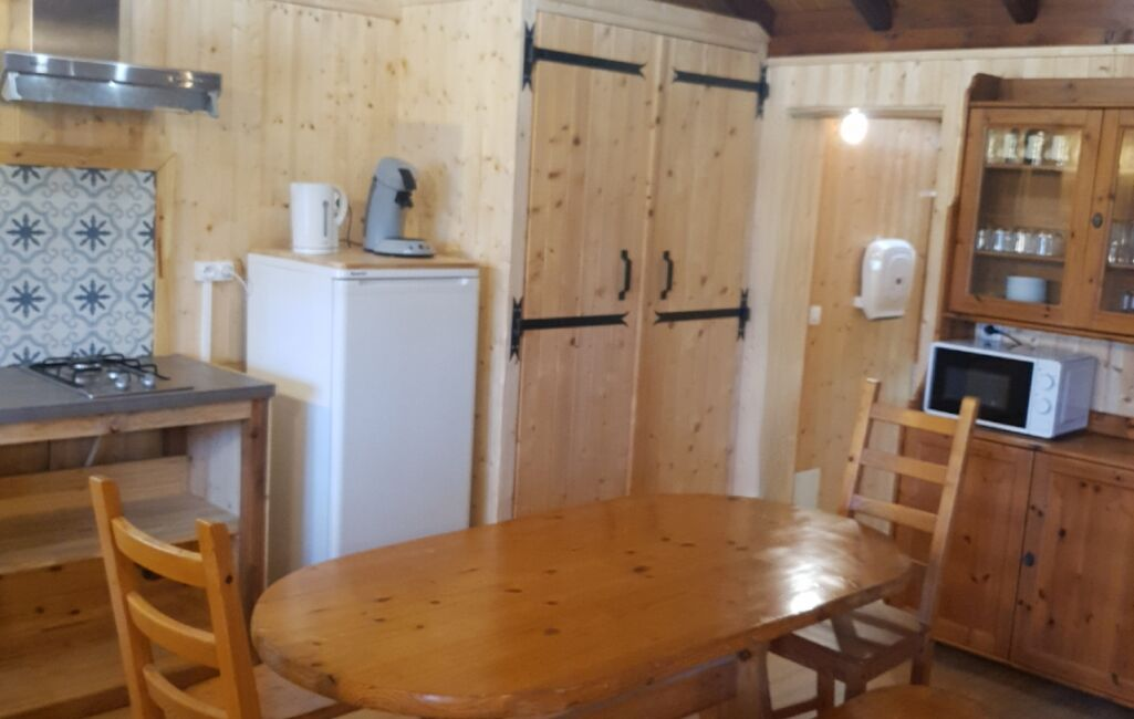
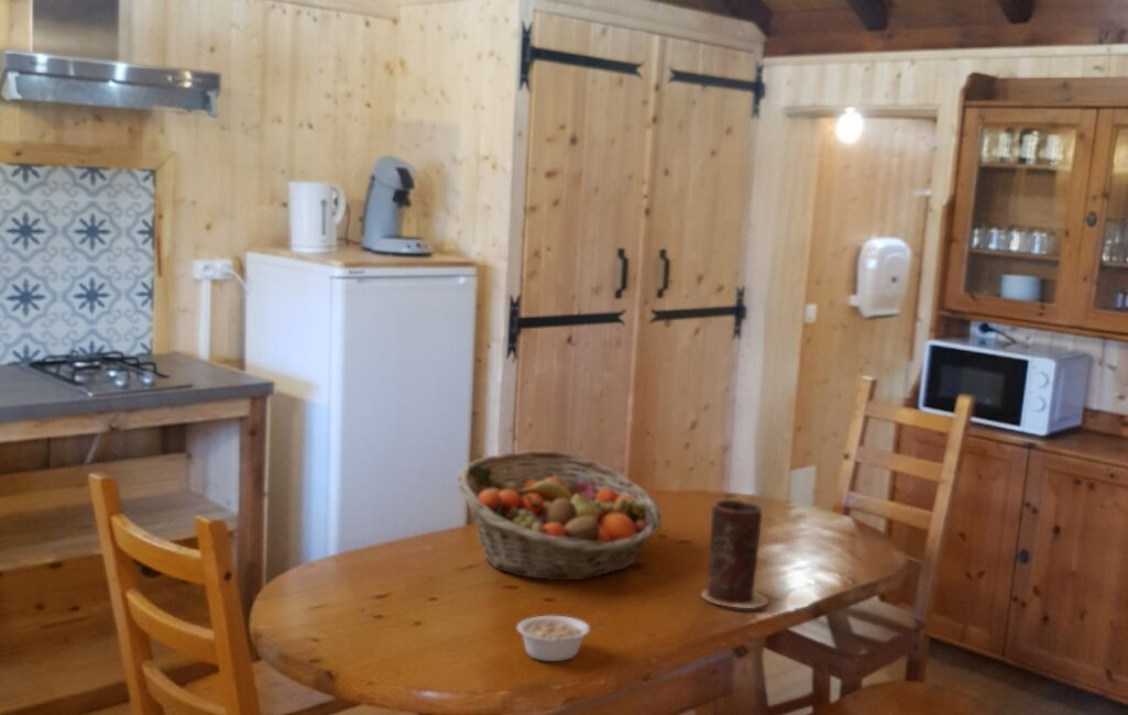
+ fruit basket [456,450,662,581]
+ vase [700,498,769,609]
+ legume [516,615,606,662]
